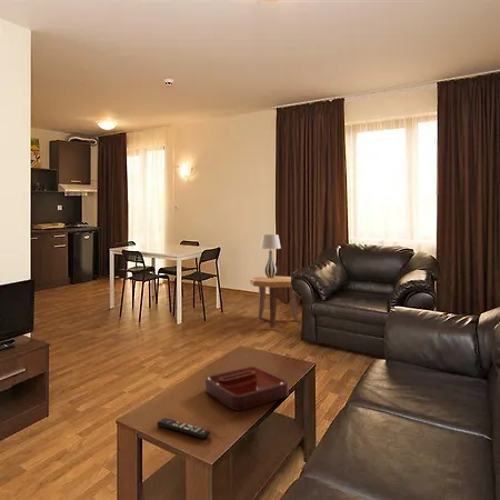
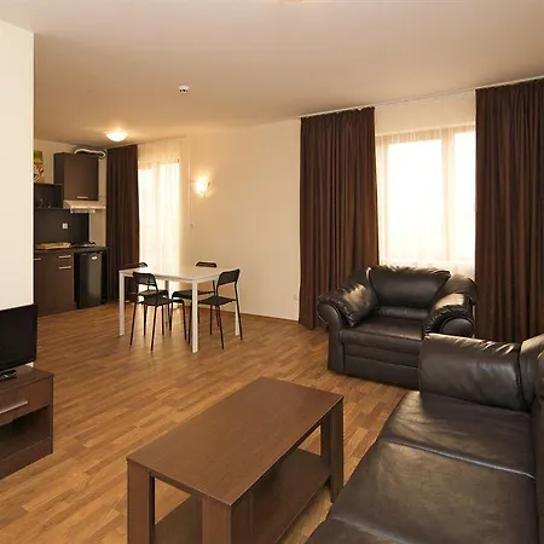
- remote control [156,417,211,440]
- side table [249,276,299,329]
- decorative tray [204,366,289,412]
- table lamp [259,233,282,278]
